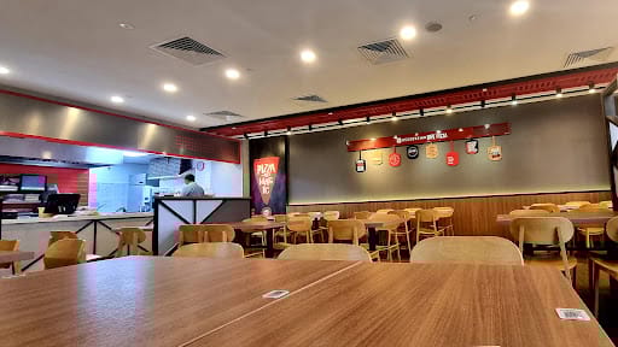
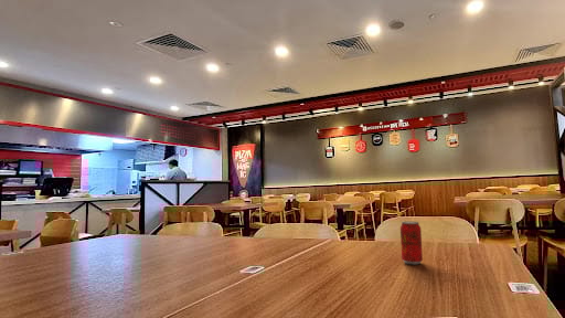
+ soda can [399,221,424,265]
